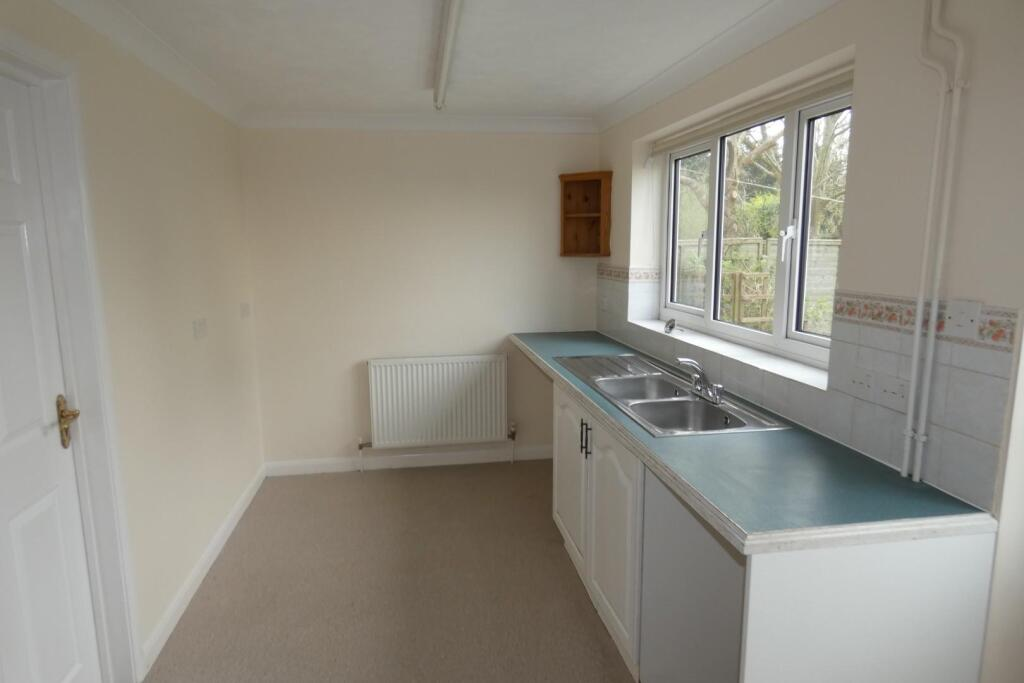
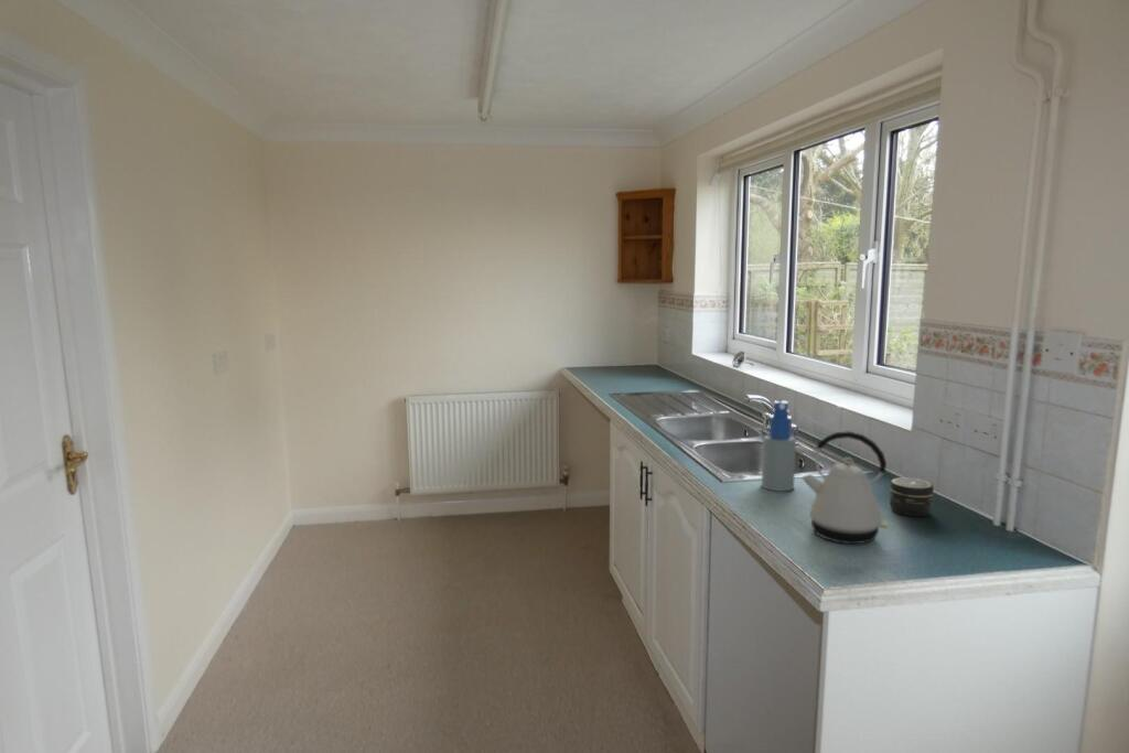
+ spray bottle [761,400,797,492]
+ kettle [800,430,890,545]
+ jar [889,476,935,517]
